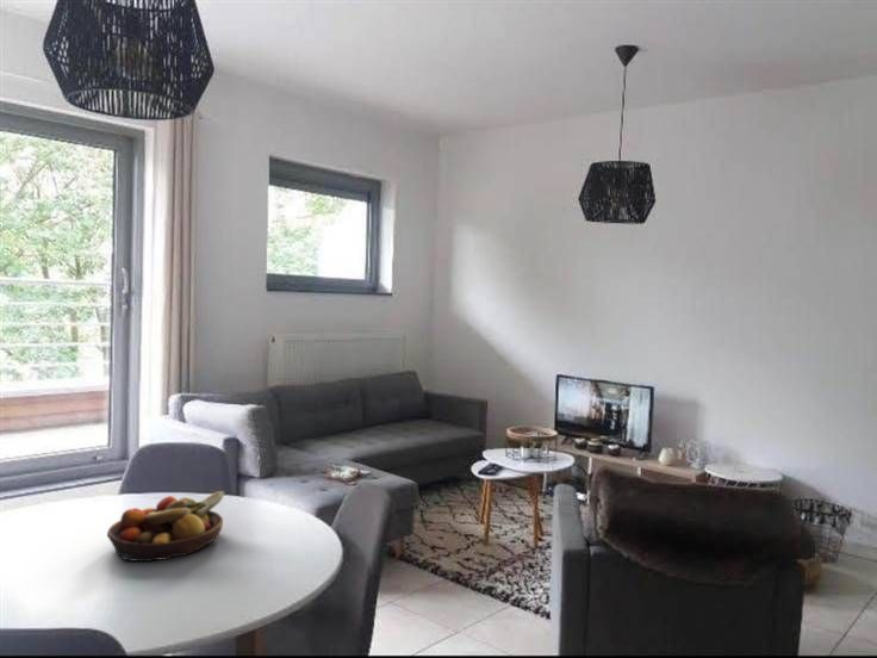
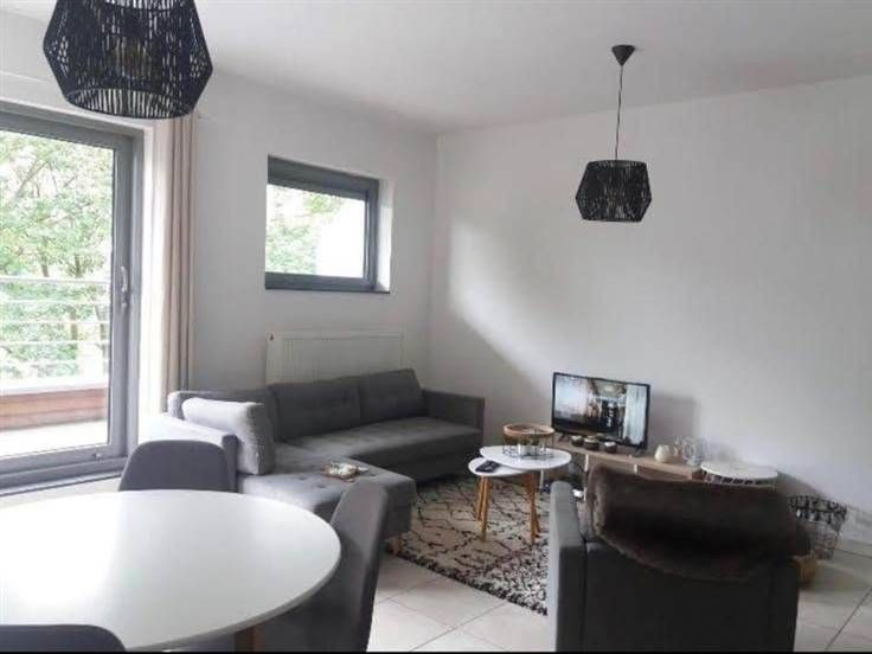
- fruit bowl [106,490,226,563]
